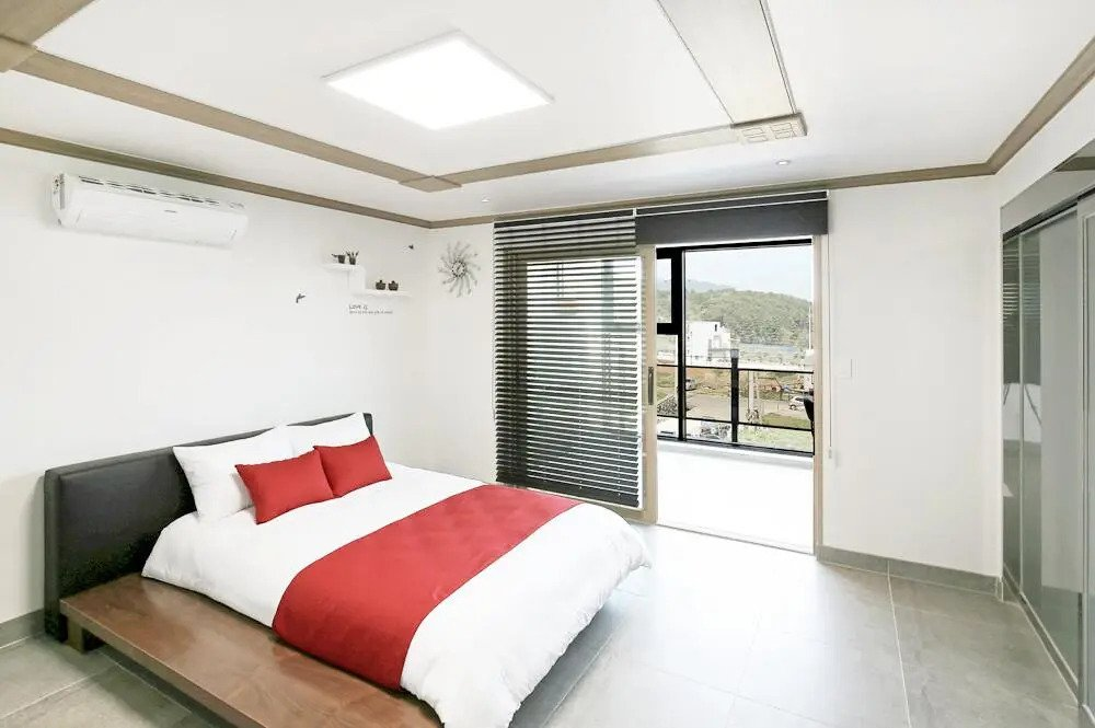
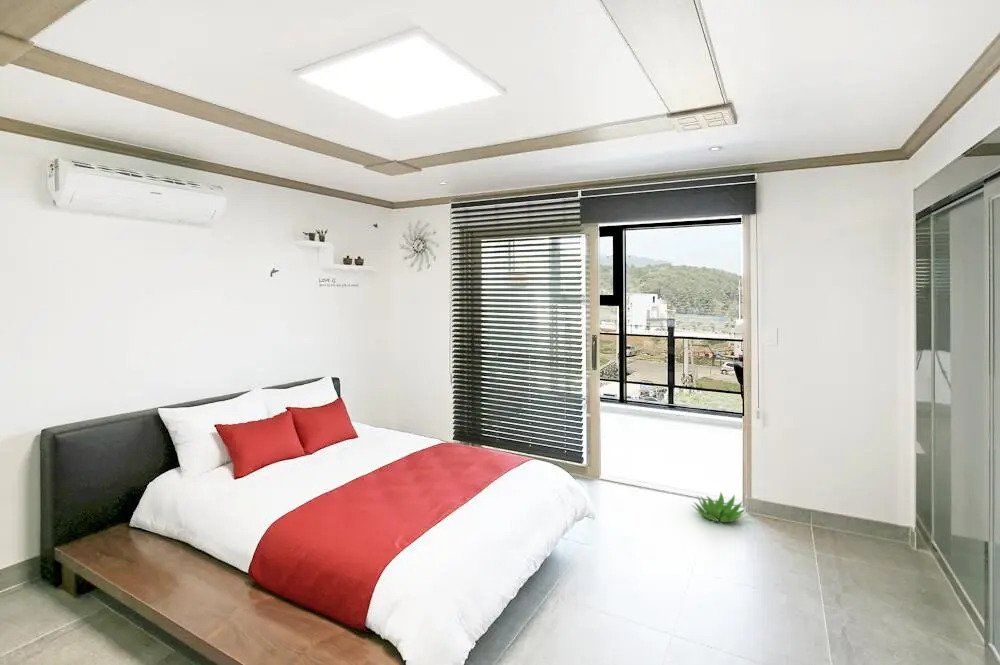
+ decorative plant [691,492,747,523]
